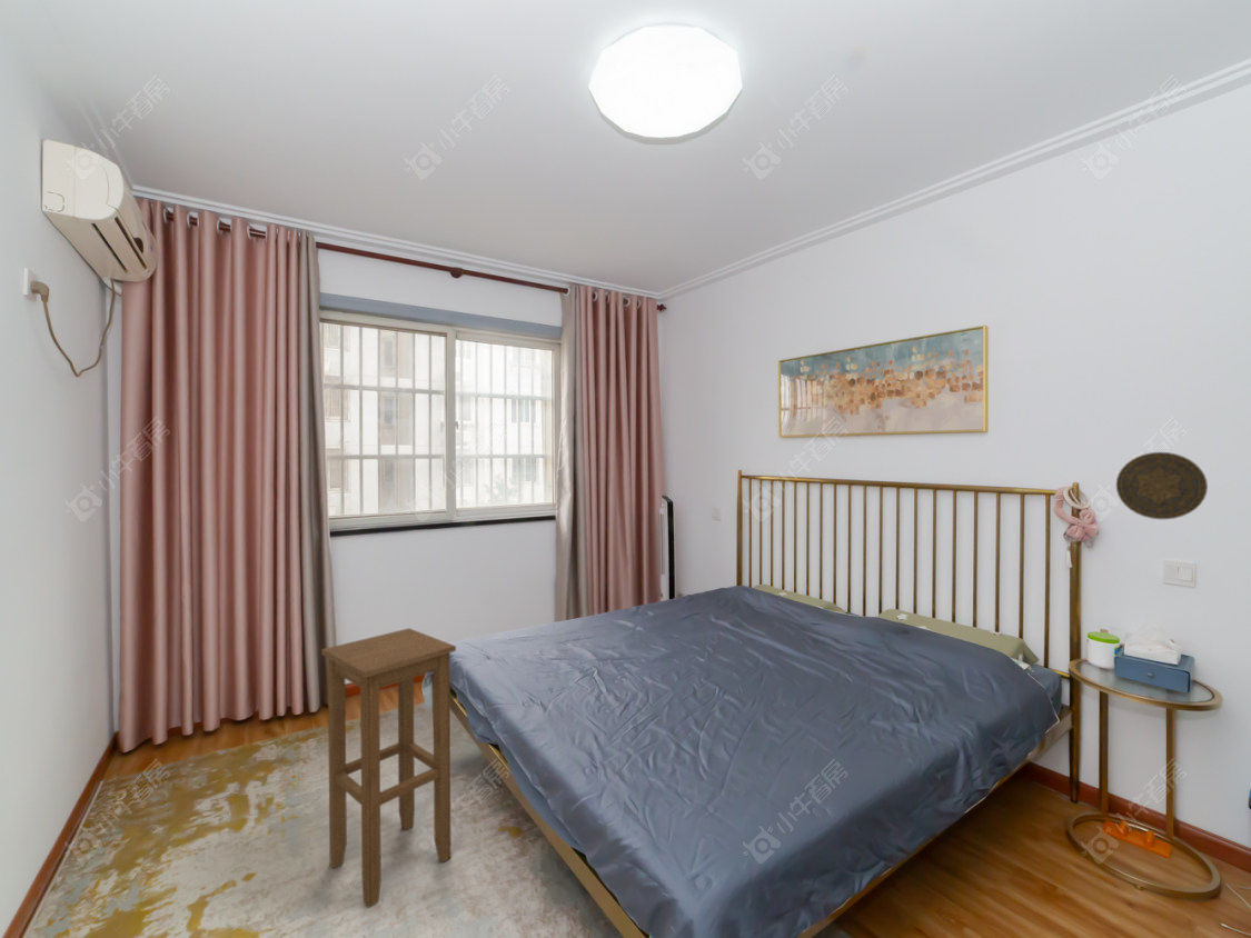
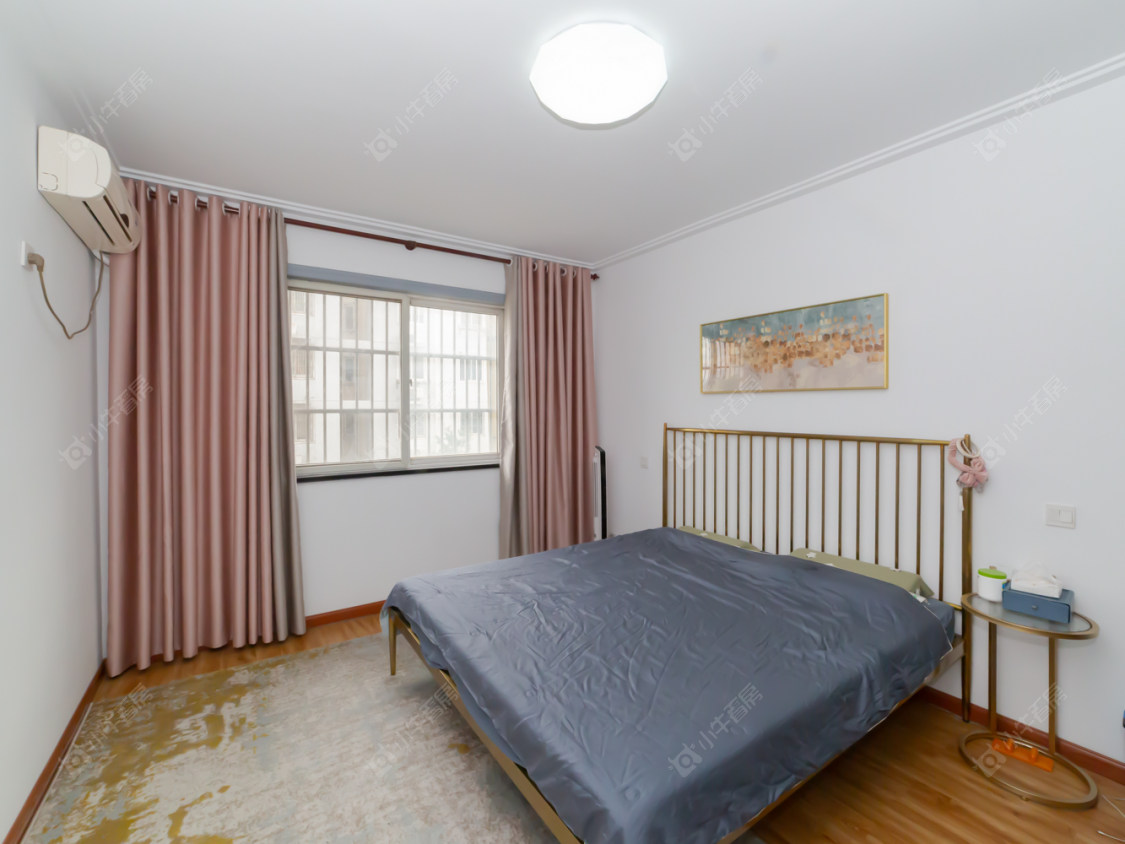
- stool [320,627,457,909]
- decorative plate [1115,451,1209,520]
